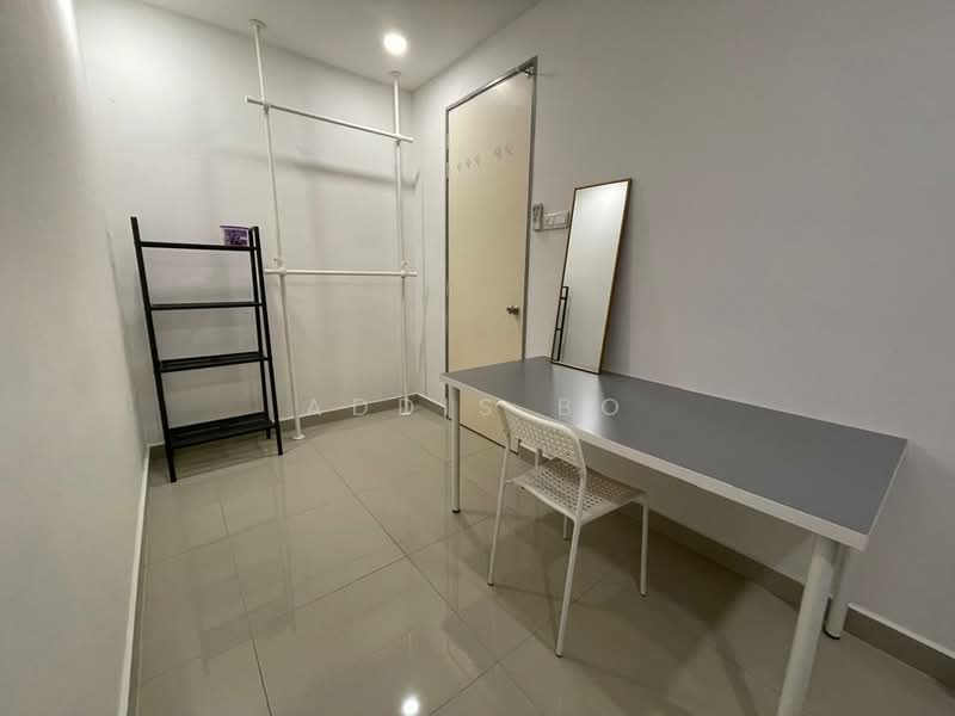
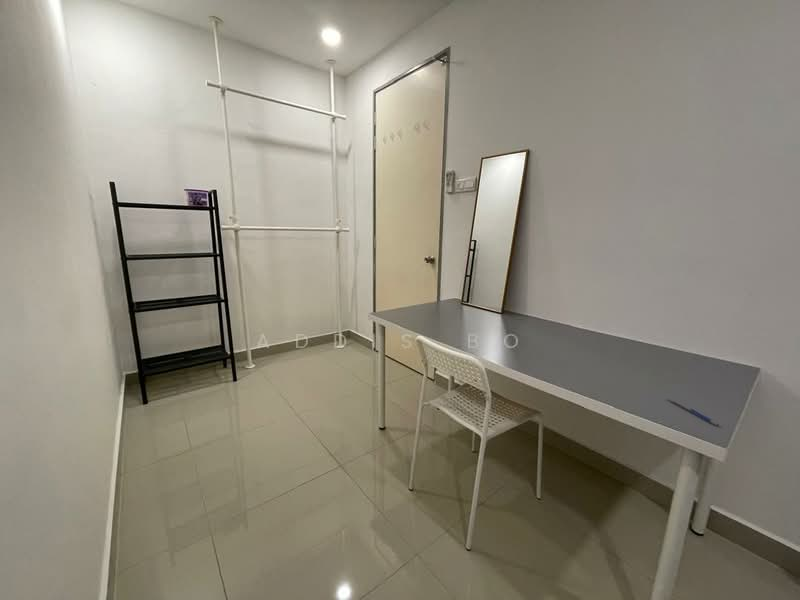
+ pen [667,395,720,427]
